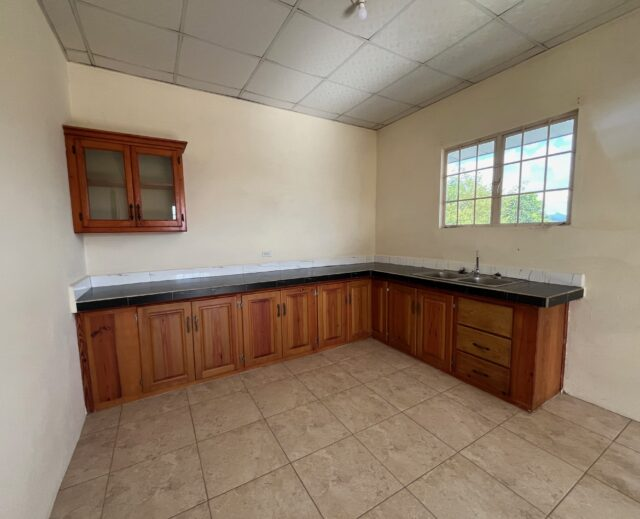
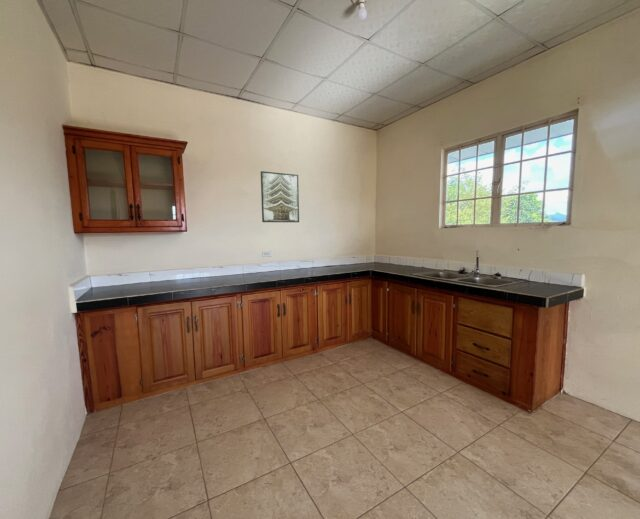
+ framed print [260,170,300,223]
